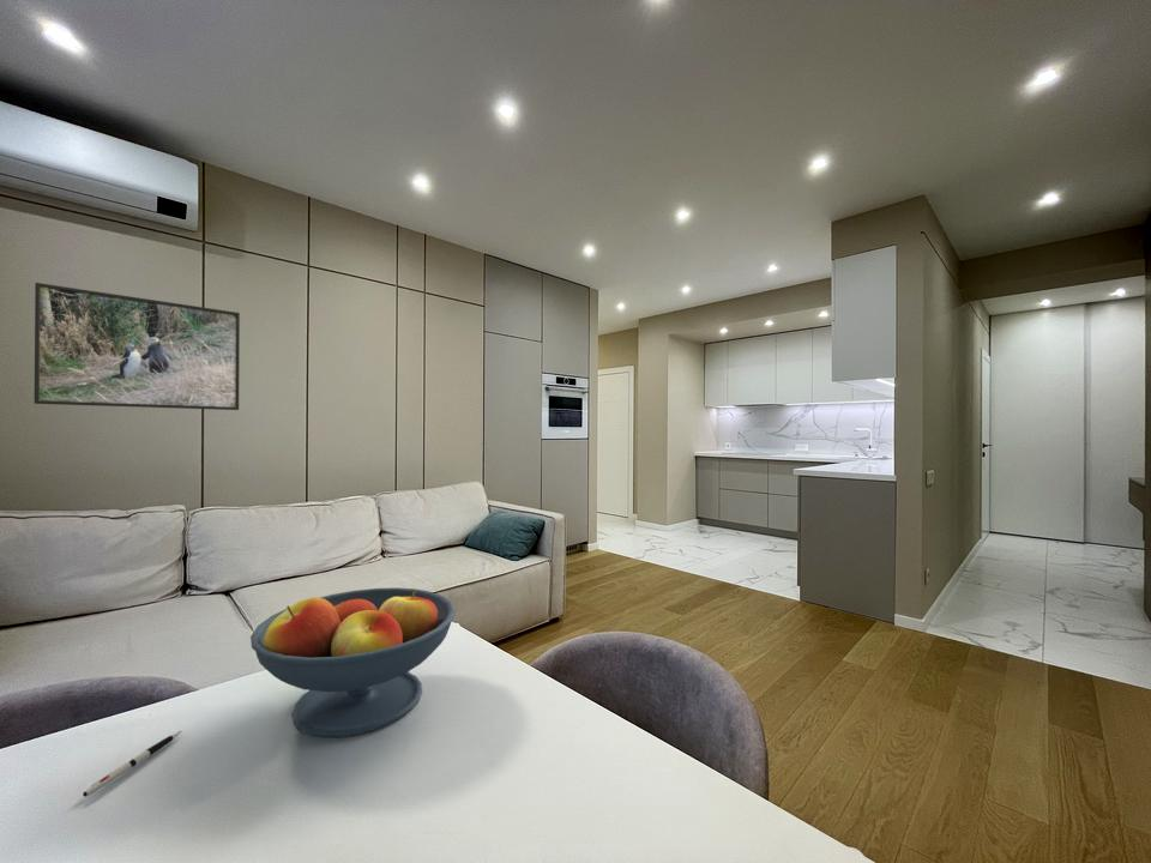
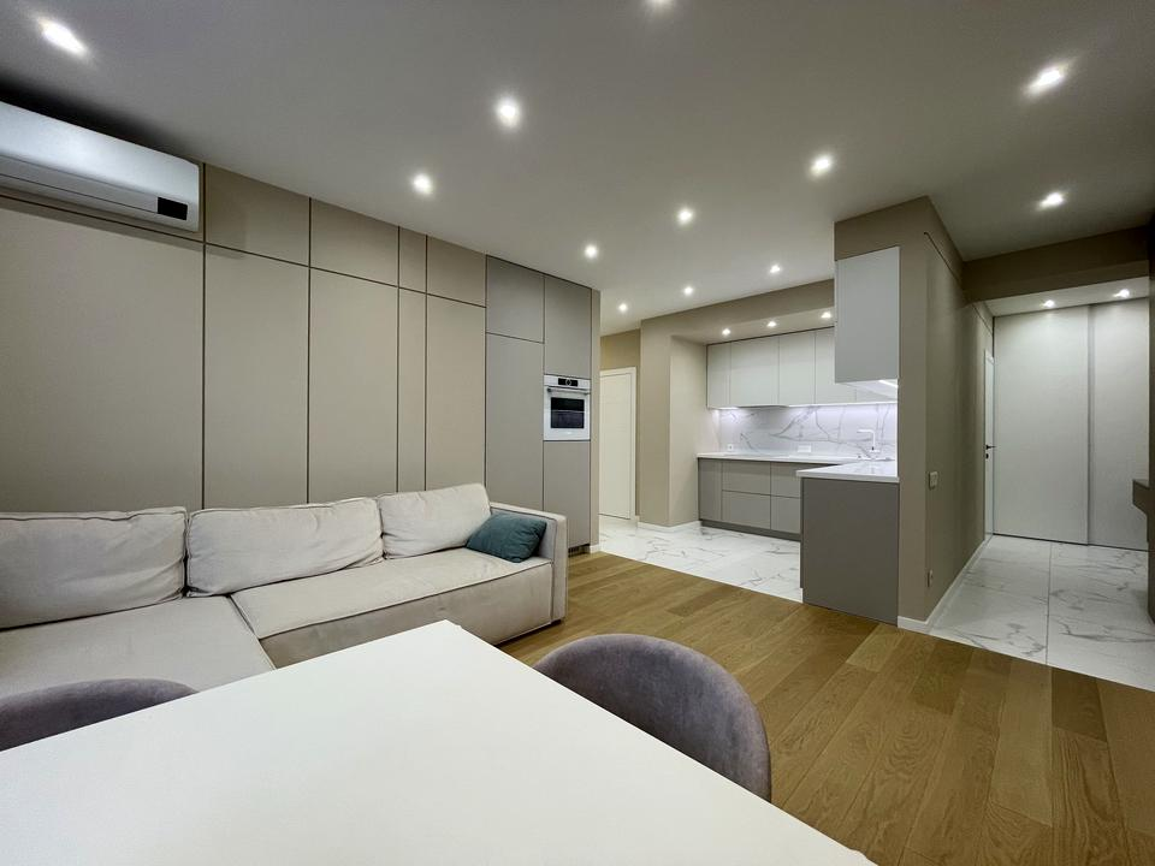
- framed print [34,282,241,411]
- pen [82,730,182,798]
- fruit bowl [249,586,457,738]
